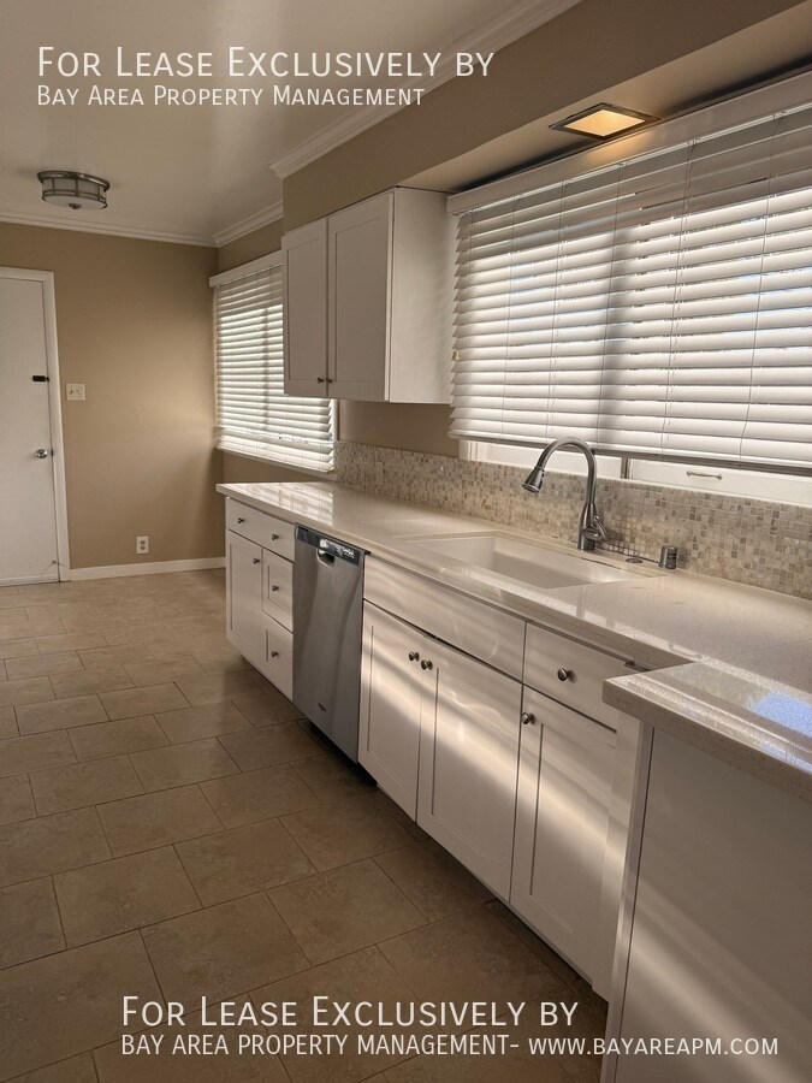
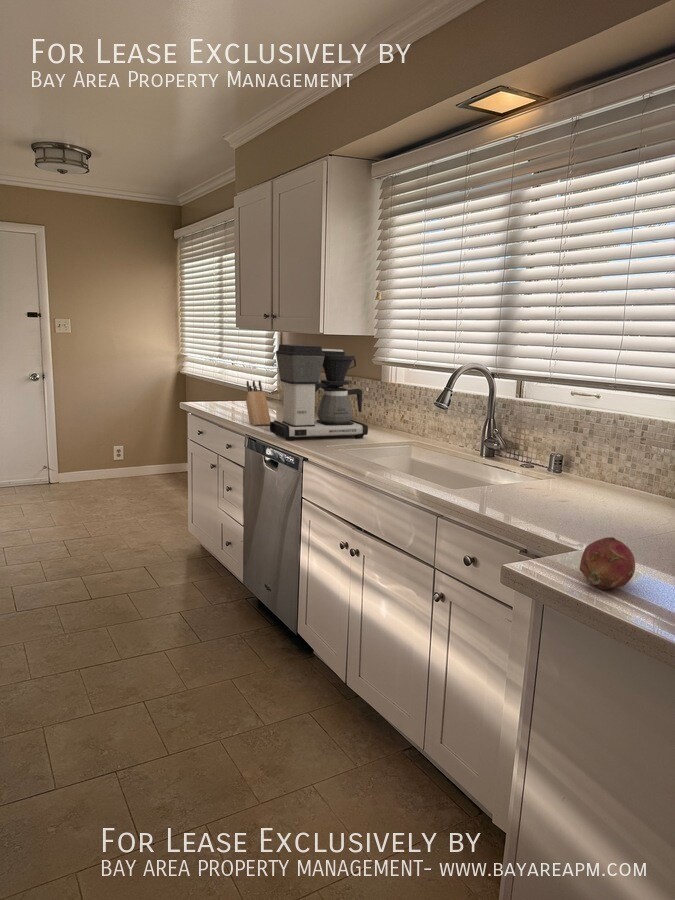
+ fruit [579,536,636,590]
+ knife block [245,379,272,427]
+ coffee maker [269,343,369,442]
